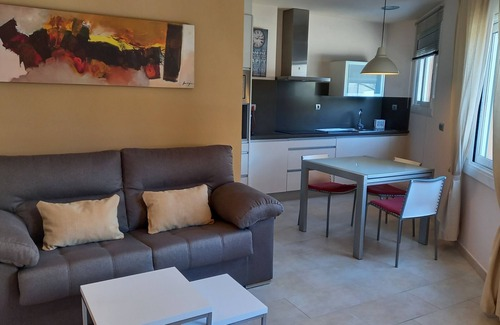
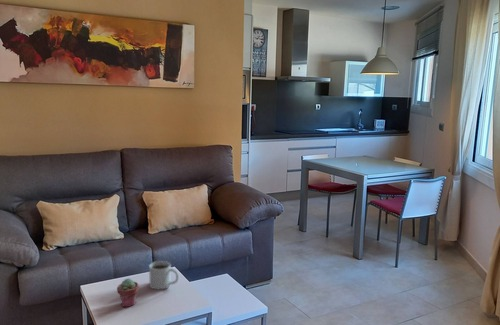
+ mug [148,260,180,290]
+ potted succulent [116,277,140,308]
